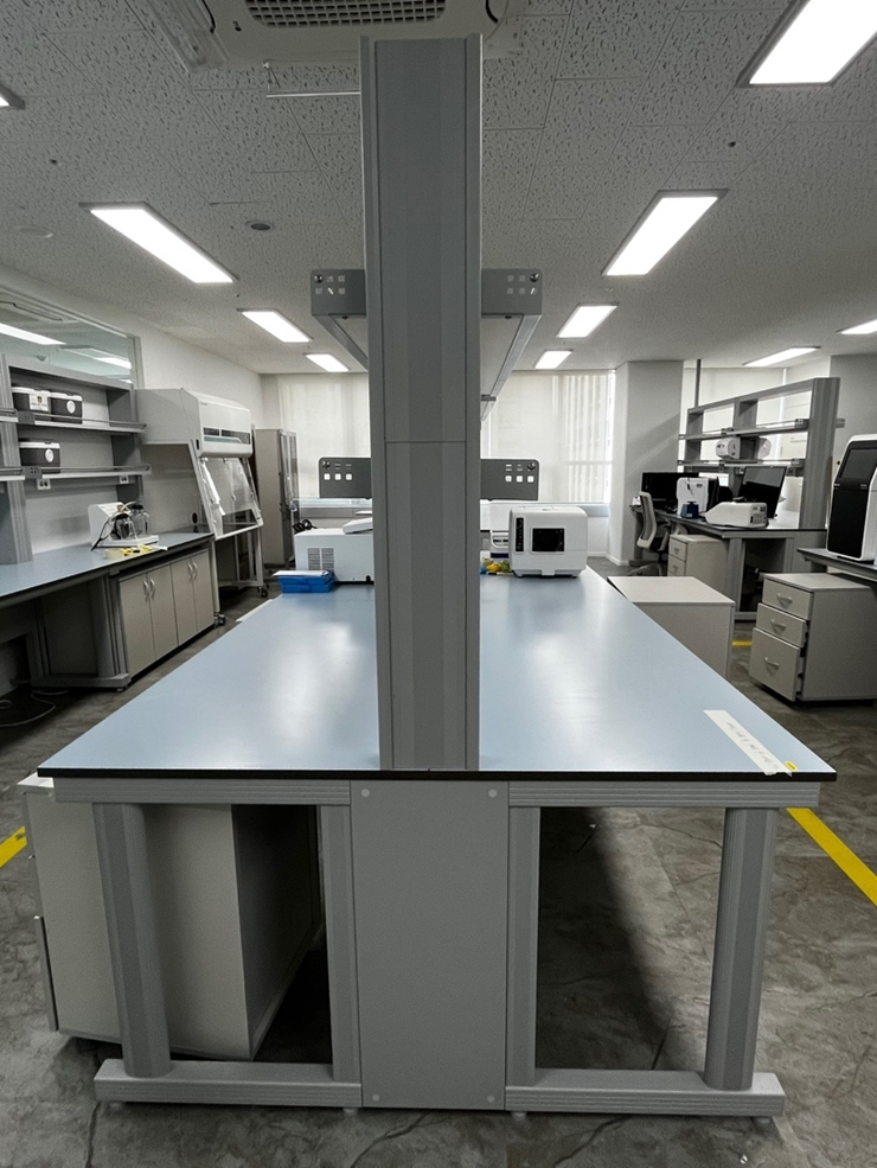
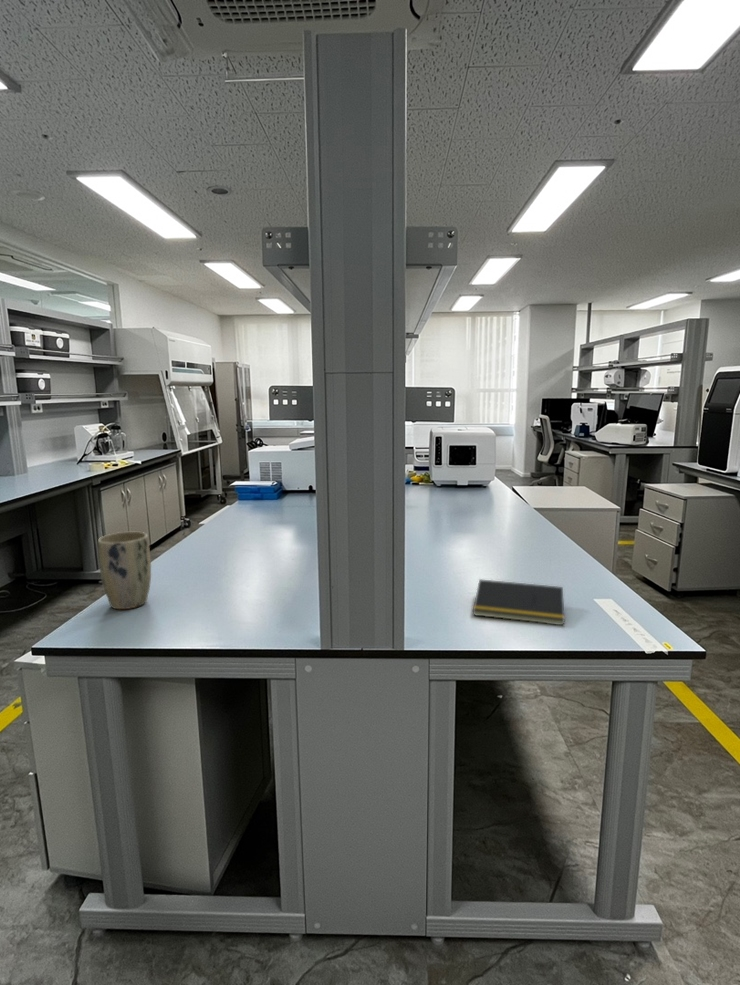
+ notepad [472,578,566,626]
+ plant pot [97,531,152,610]
